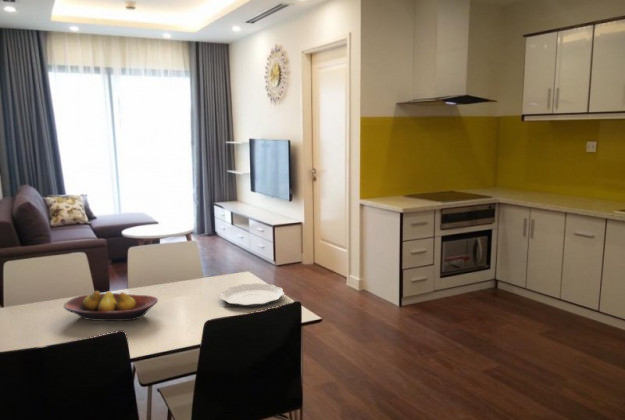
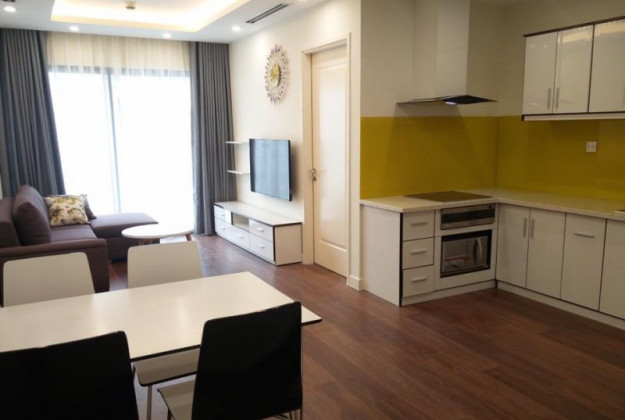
- fruit bowl [63,290,159,322]
- plate [219,282,286,308]
